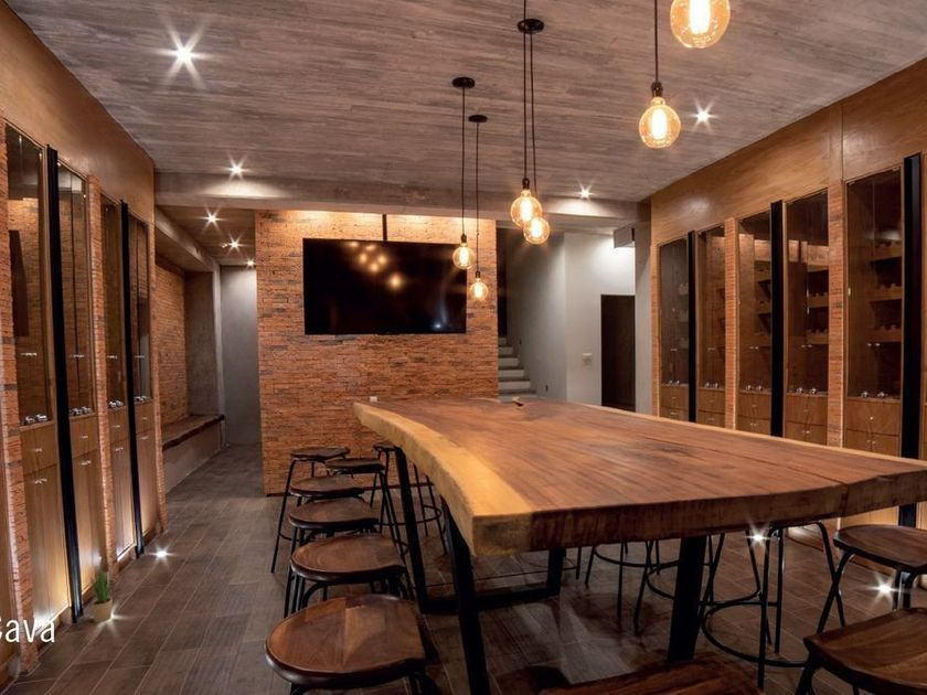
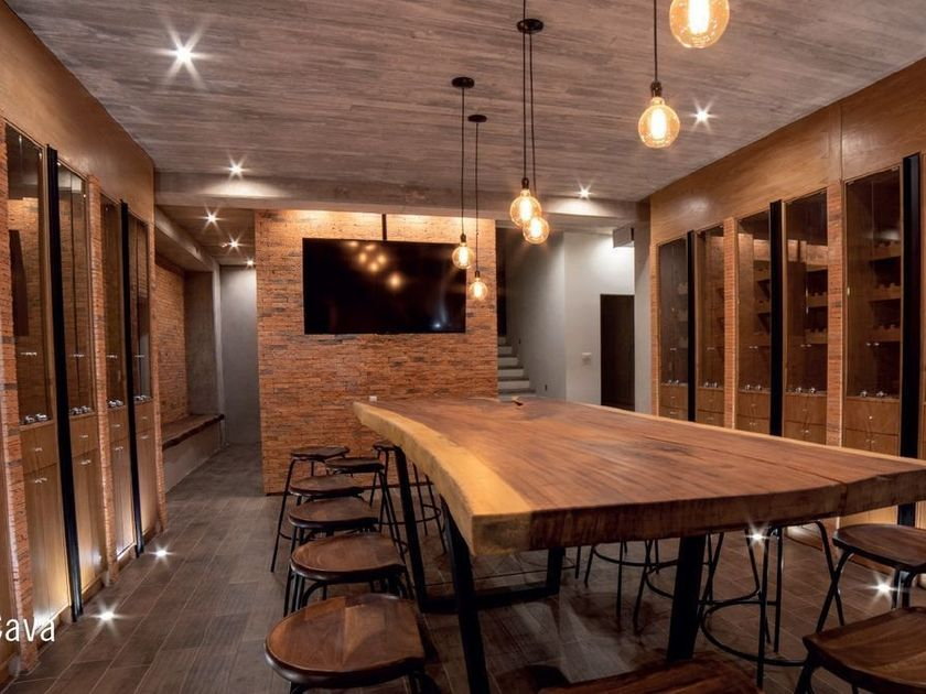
- potted plant [89,567,114,624]
